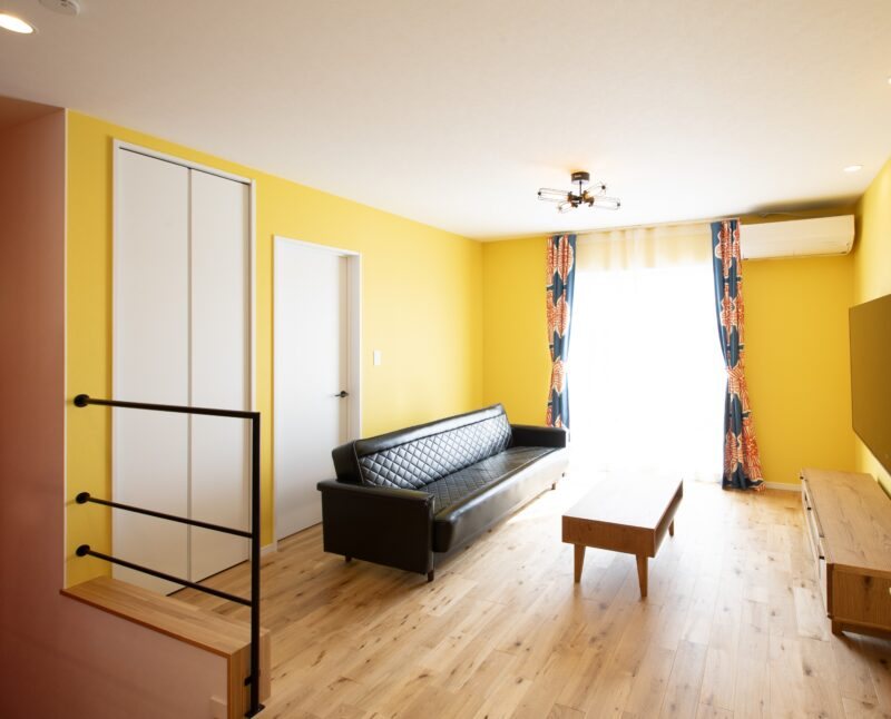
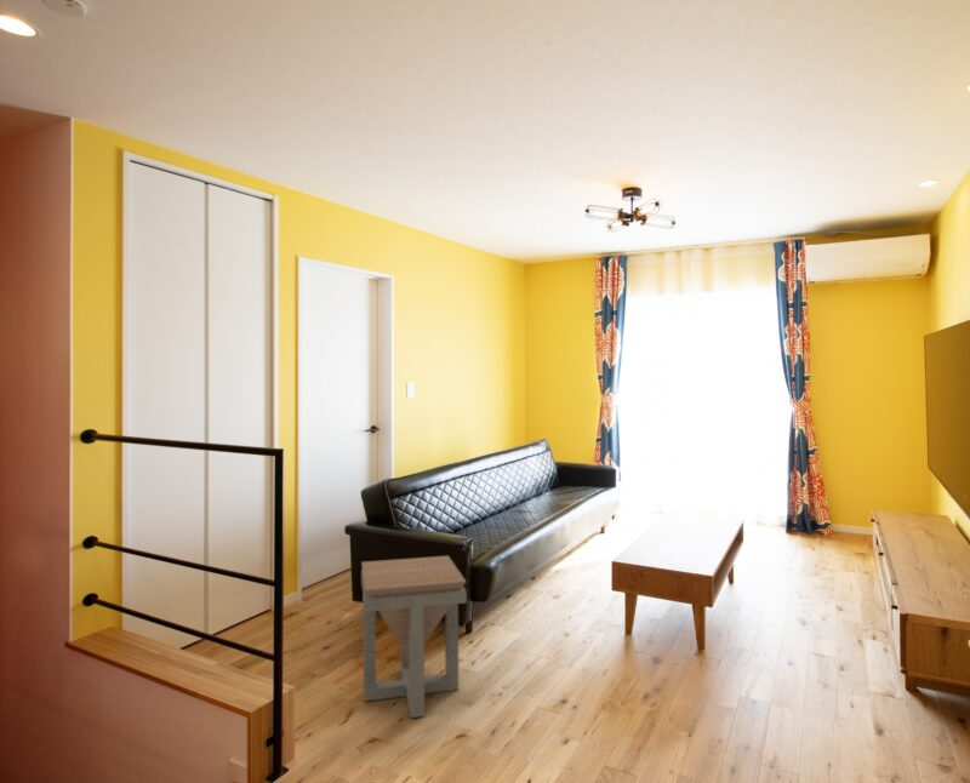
+ side table [360,555,468,719]
